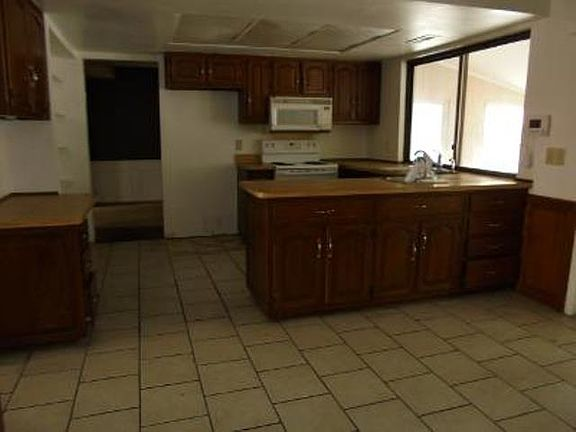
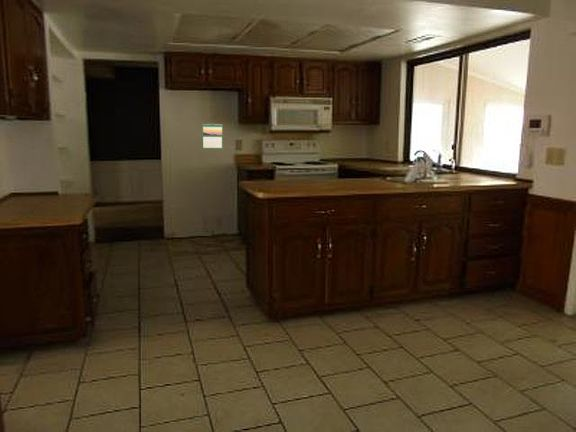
+ calendar [201,123,224,150]
